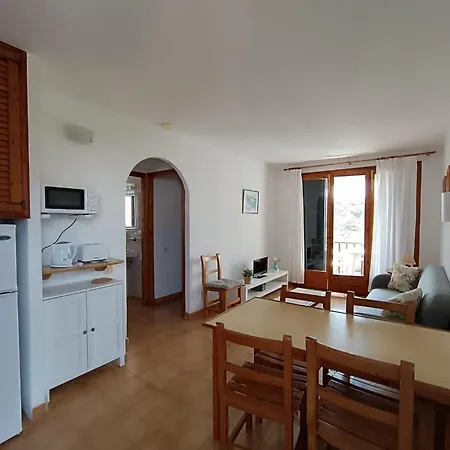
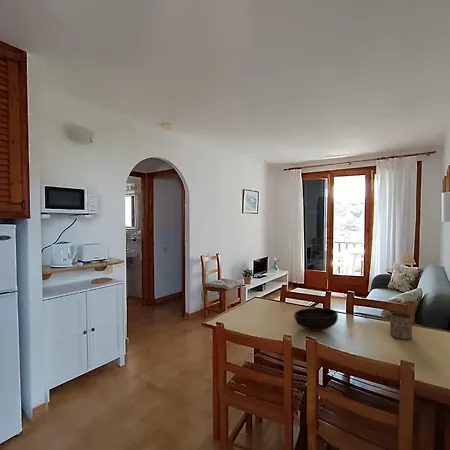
+ bowl [293,307,339,332]
+ cup [389,311,413,341]
